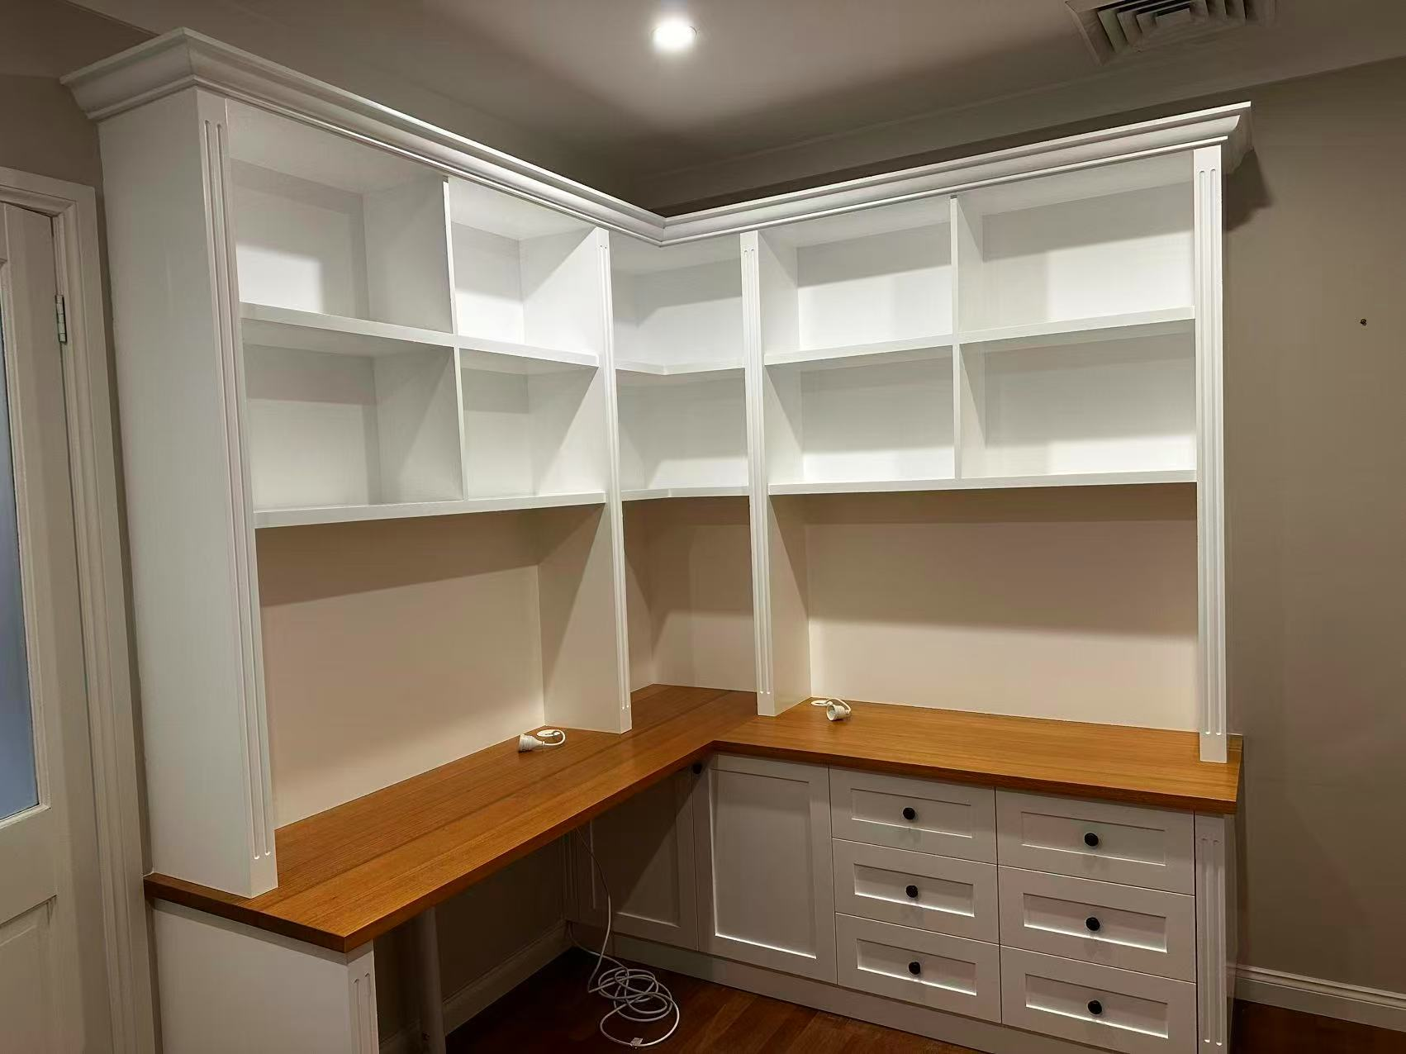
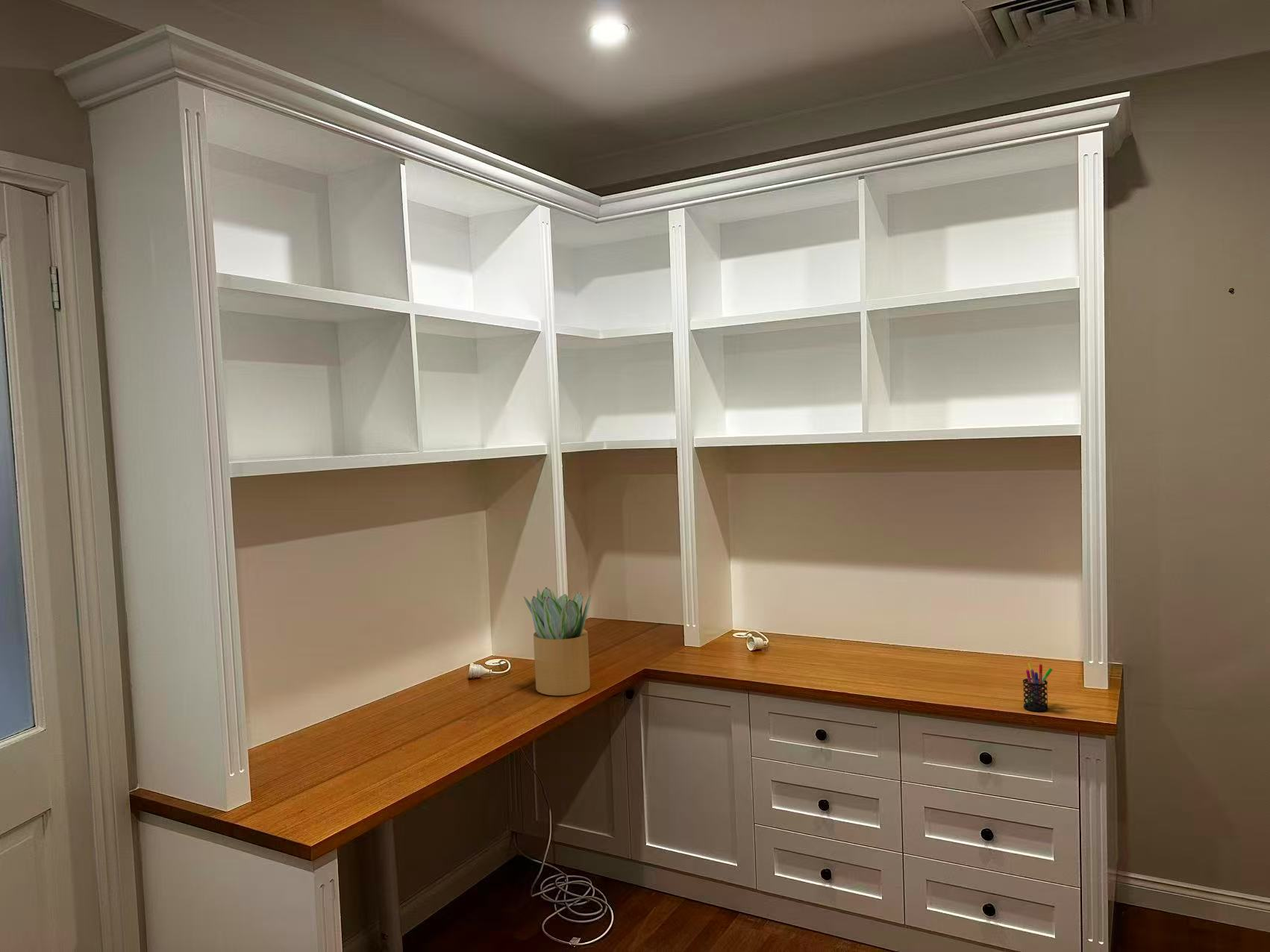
+ pen holder [1022,662,1053,712]
+ potted plant [523,586,592,696]
